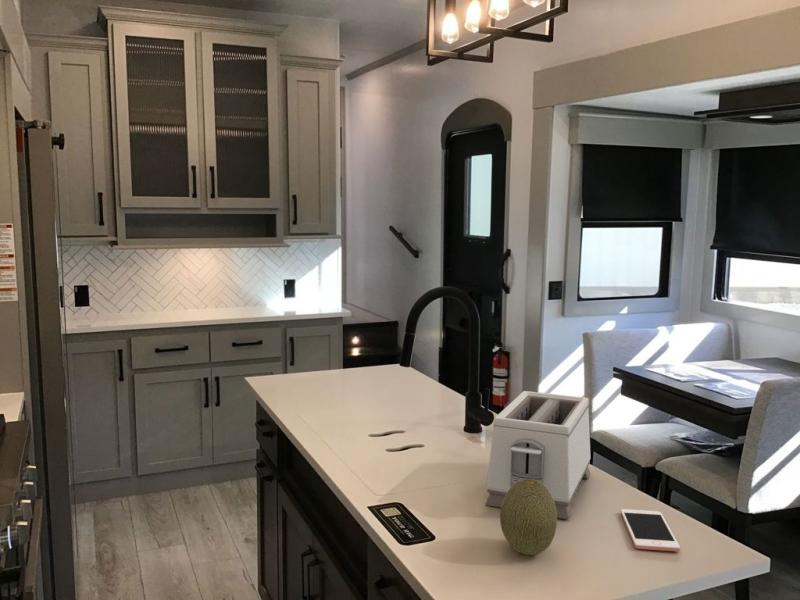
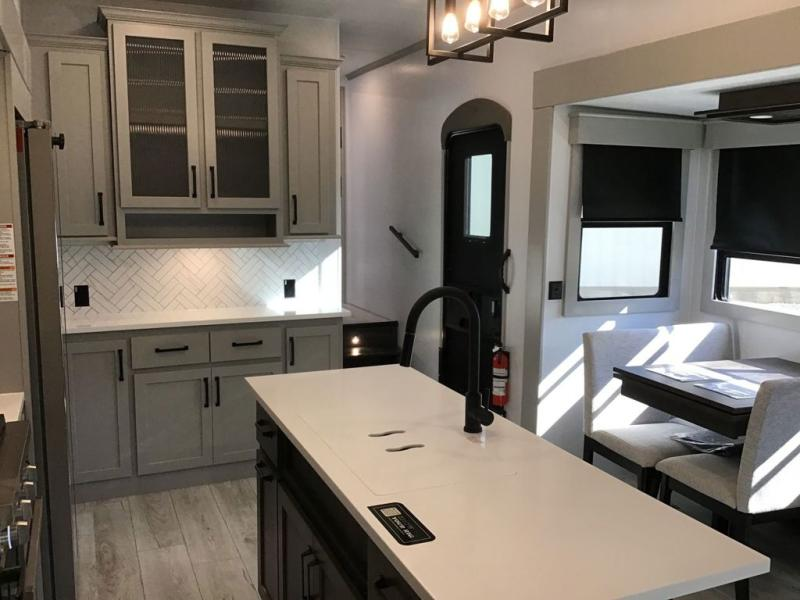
- fruit [499,479,558,556]
- cell phone [620,508,681,552]
- toaster [484,390,591,520]
